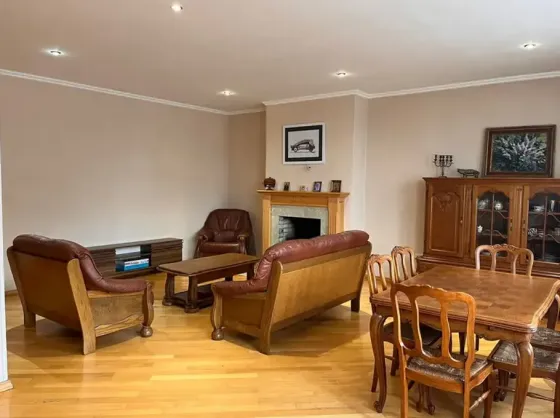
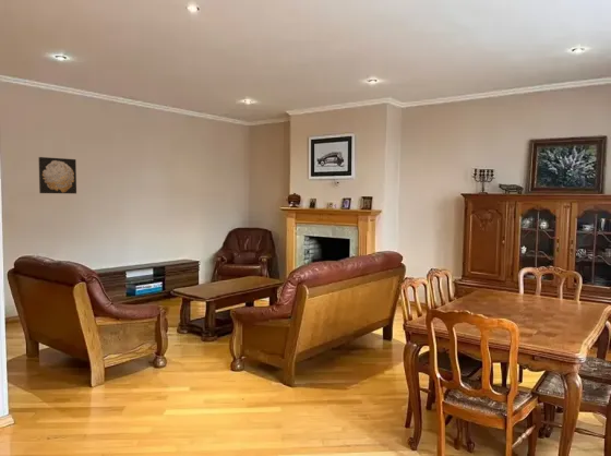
+ wall art [37,156,77,194]
